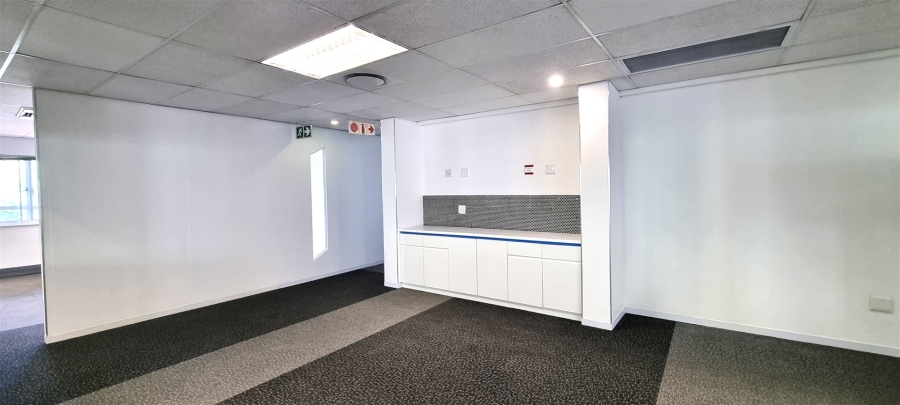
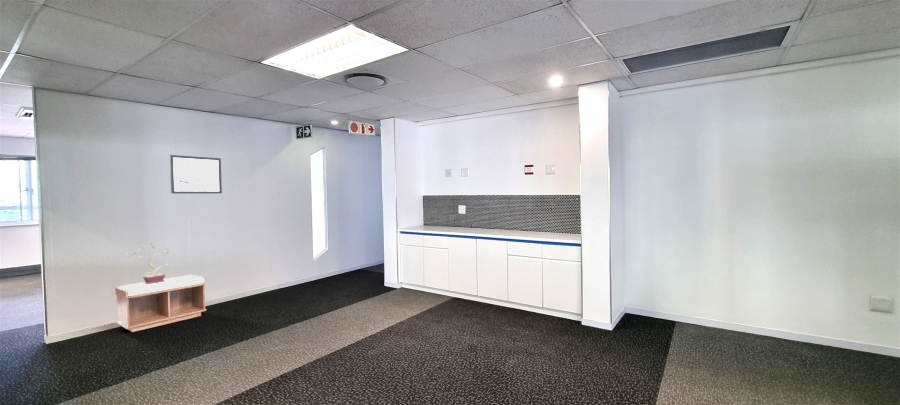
+ bench [114,274,207,333]
+ potted plant [121,242,170,284]
+ wall art [168,154,223,194]
